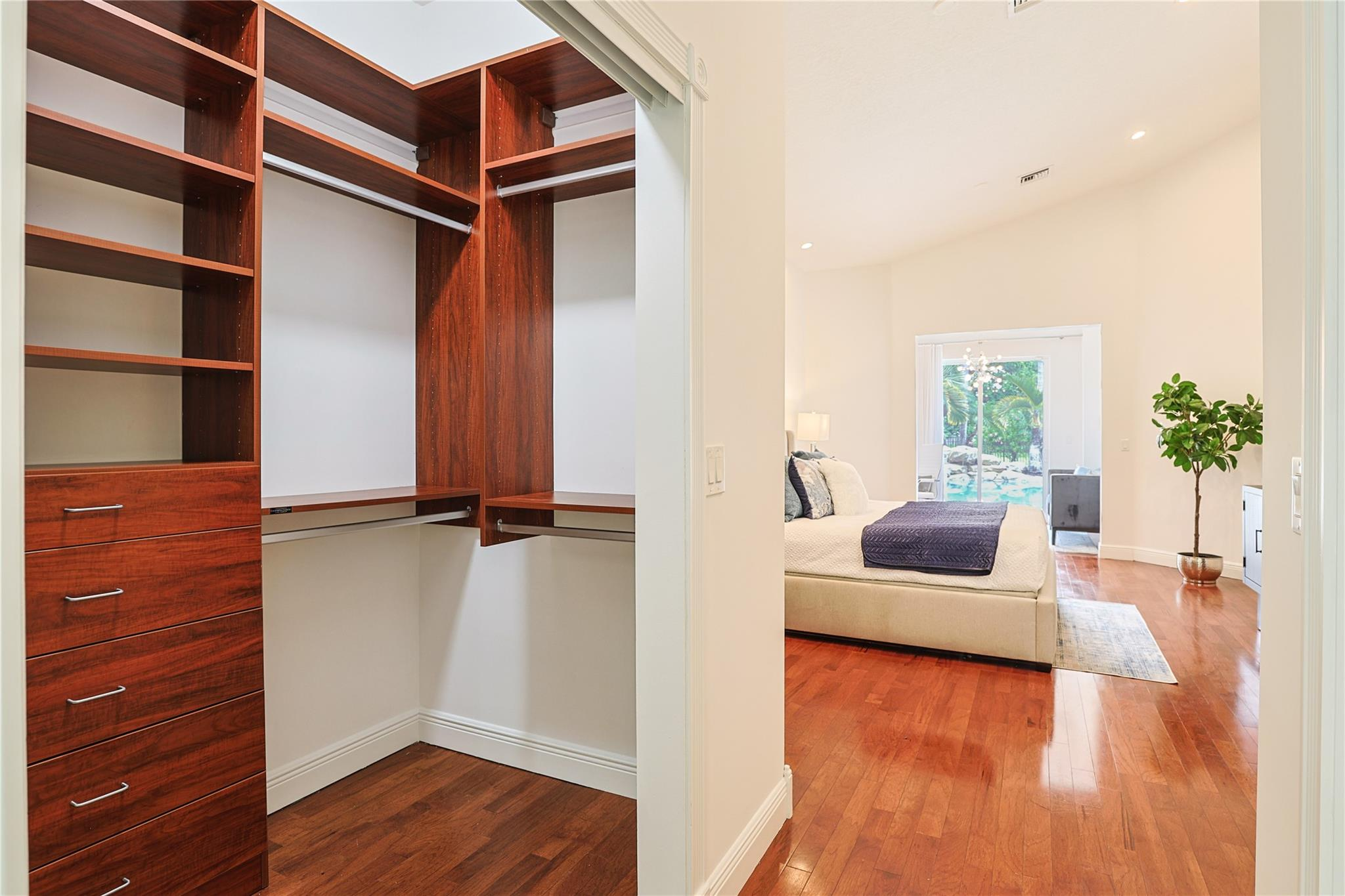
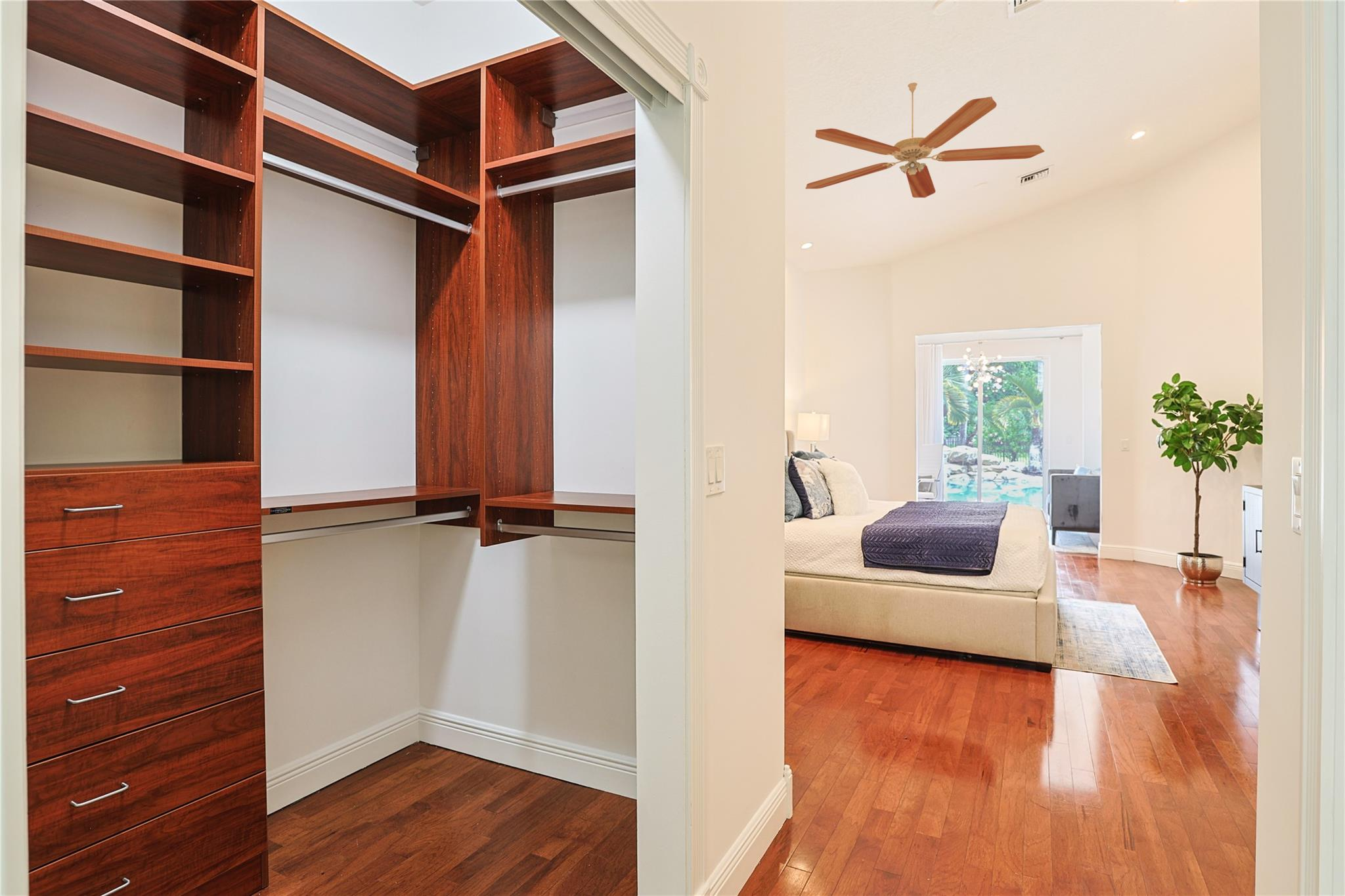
+ ceiling fan [805,82,1045,198]
